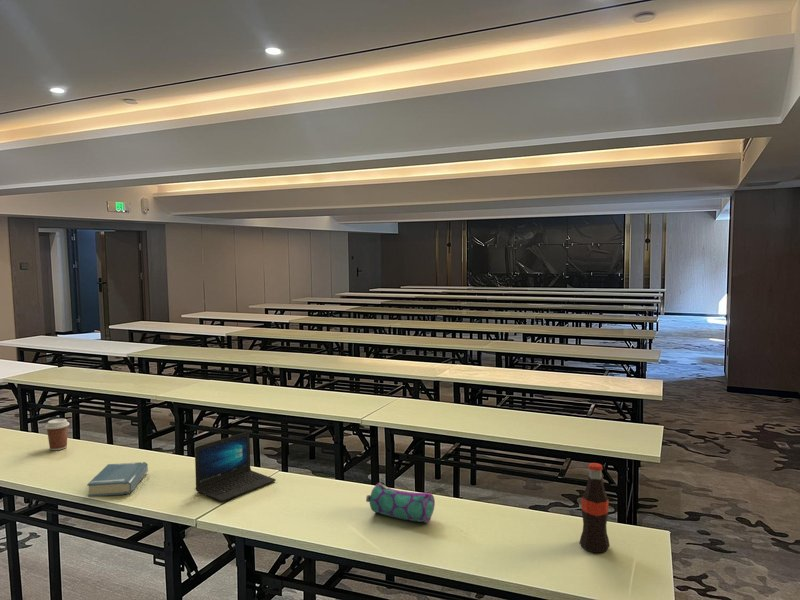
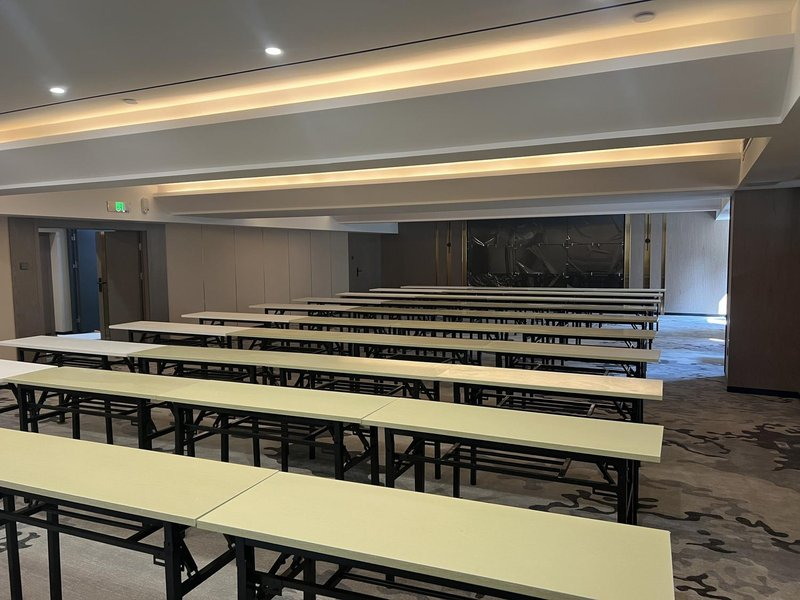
- bottle [579,462,611,554]
- laptop [194,431,277,502]
- hardback book [86,461,149,498]
- pencil case [365,482,436,524]
- coffee cup [44,418,70,451]
